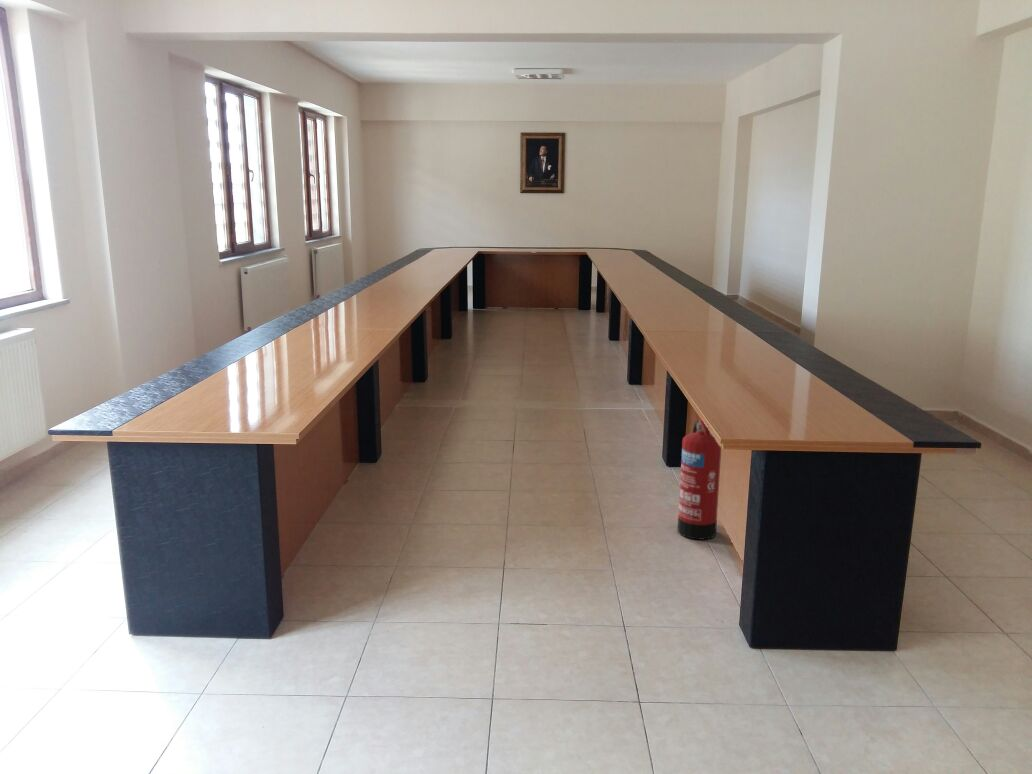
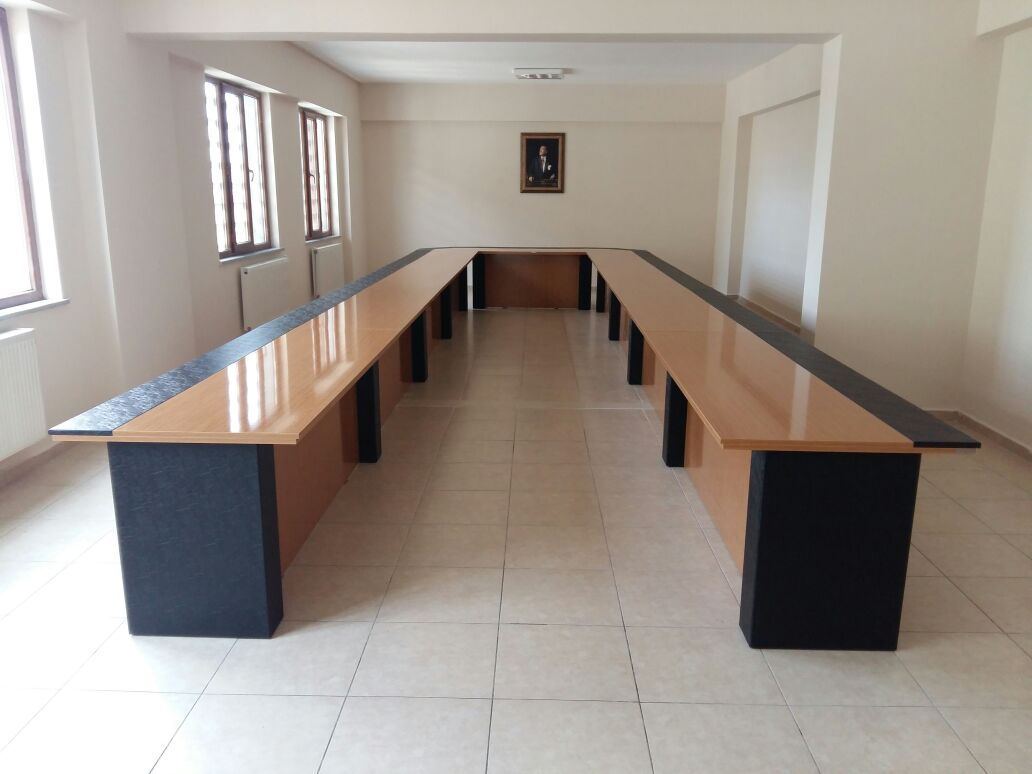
- fire extinguisher [677,417,722,541]
